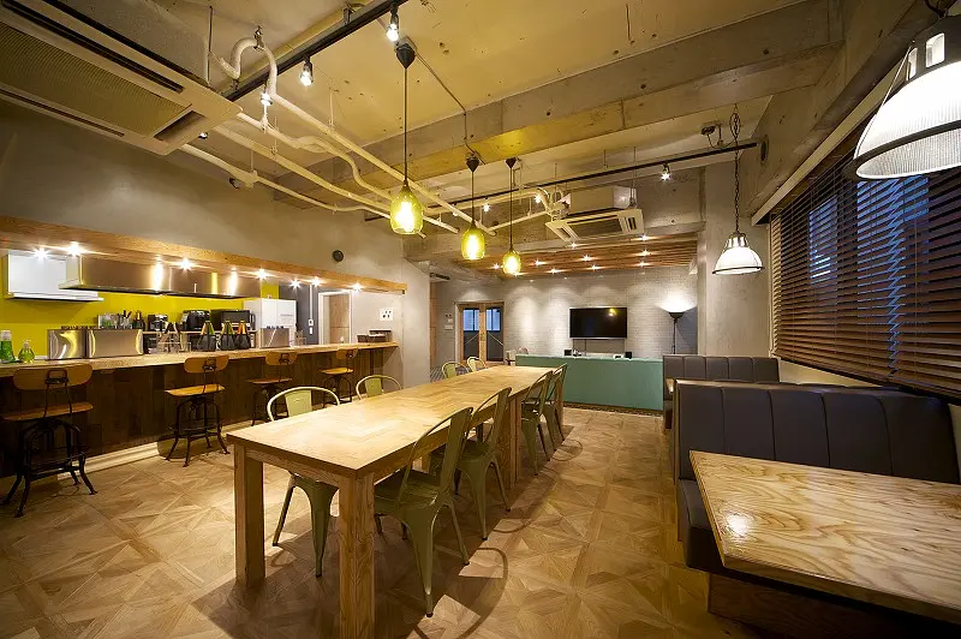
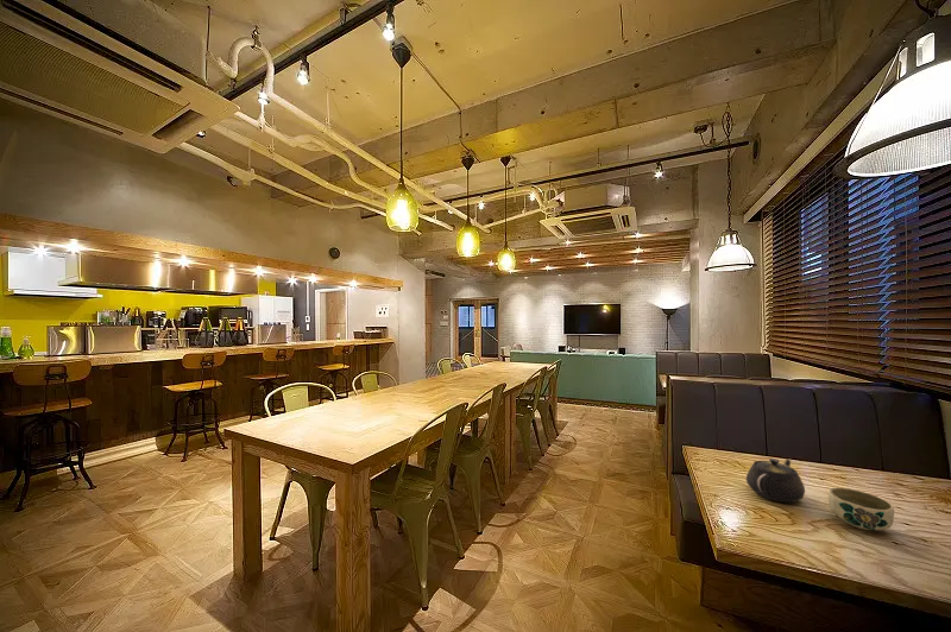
+ bowl [827,487,895,531]
+ teapot [745,457,806,504]
